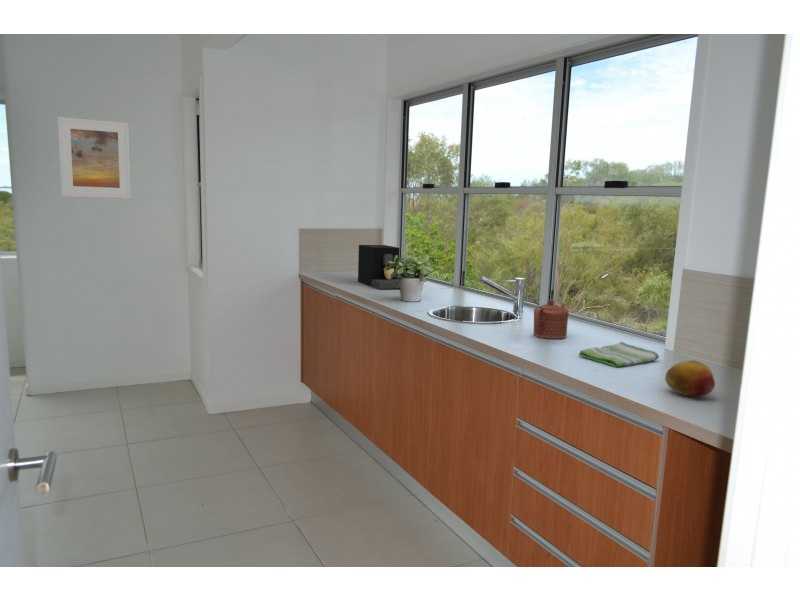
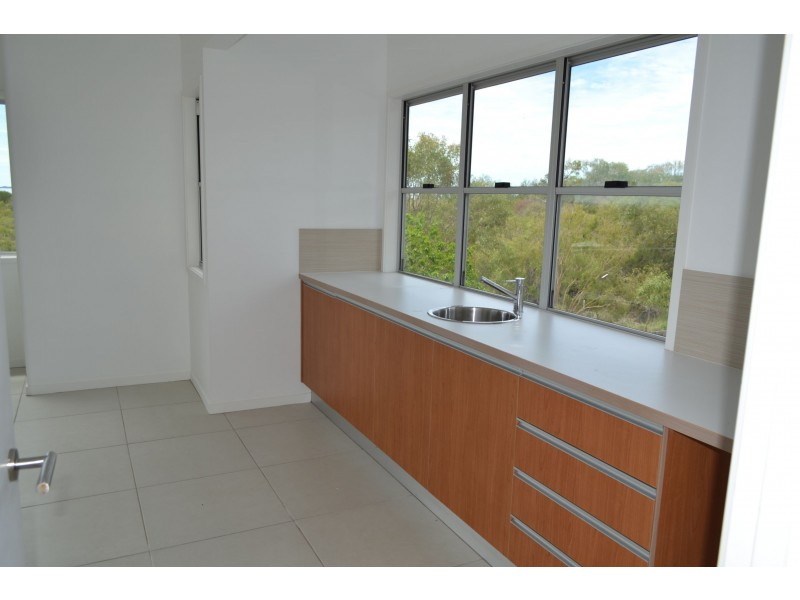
- fruit [664,359,716,398]
- potted plant [385,253,434,303]
- dish towel [578,341,660,368]
- teapot [533,298,569,340]
- coffee maker [357,244,400,290]
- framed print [57,116,132,199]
